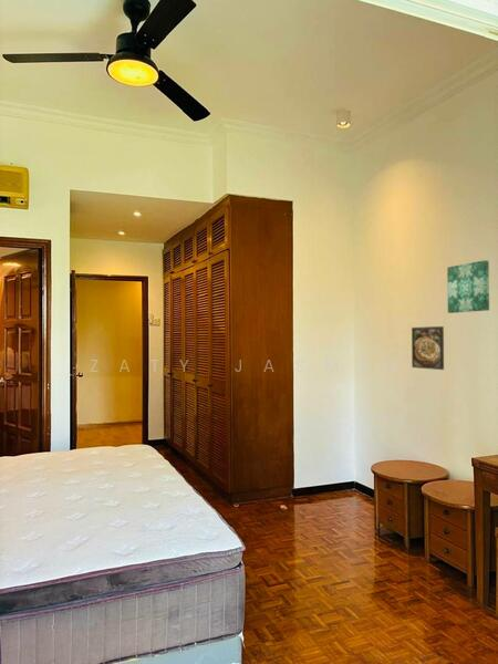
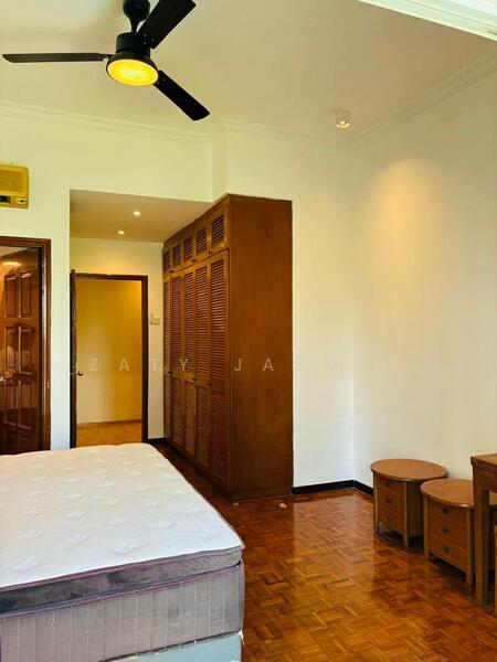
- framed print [411,325,445,371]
- wall art [446,259,490,314]
